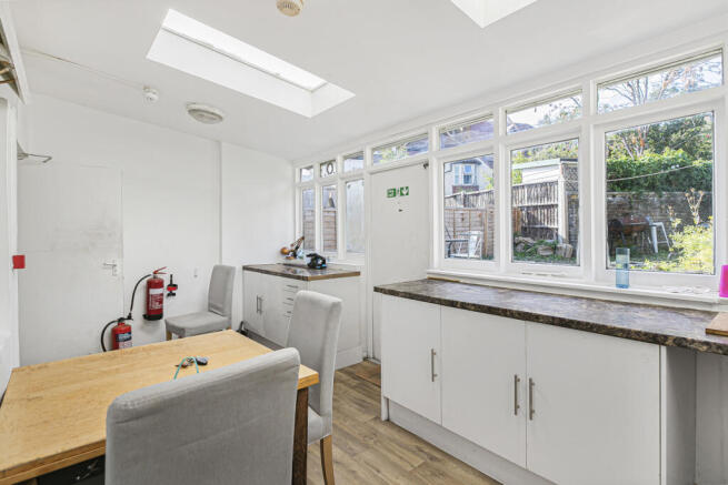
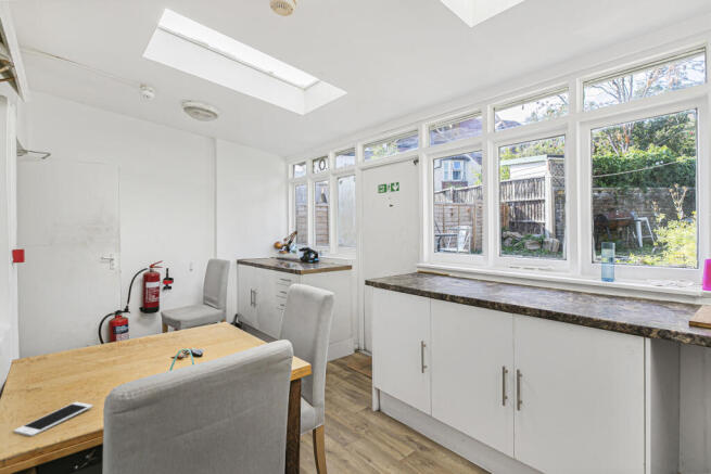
+ cell phone [13,401,93,437]
